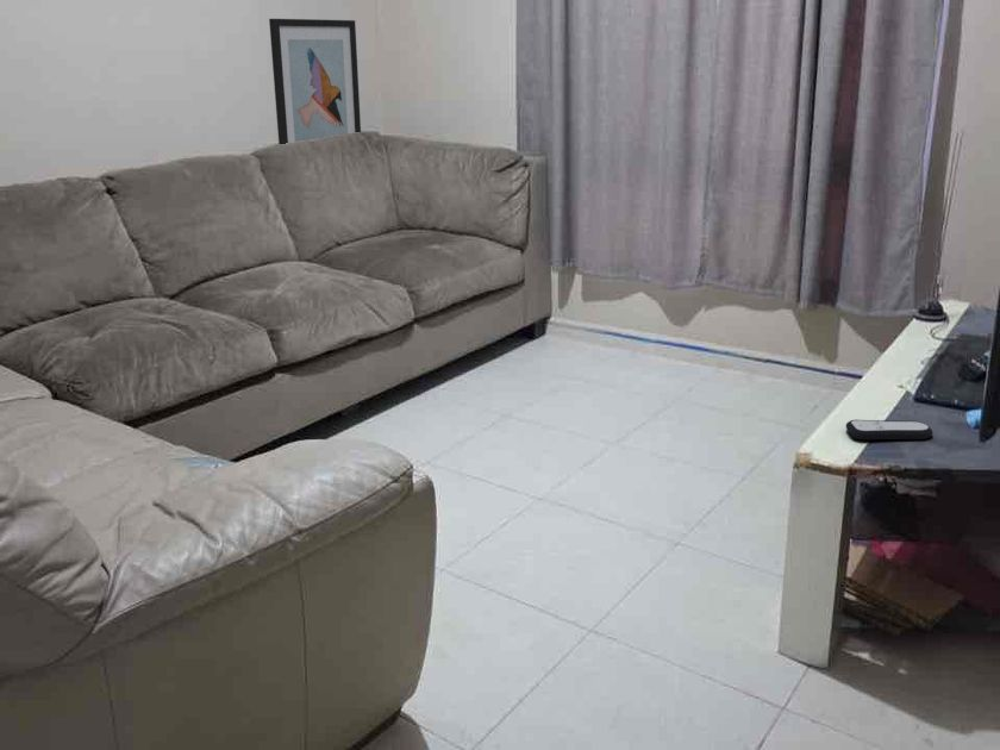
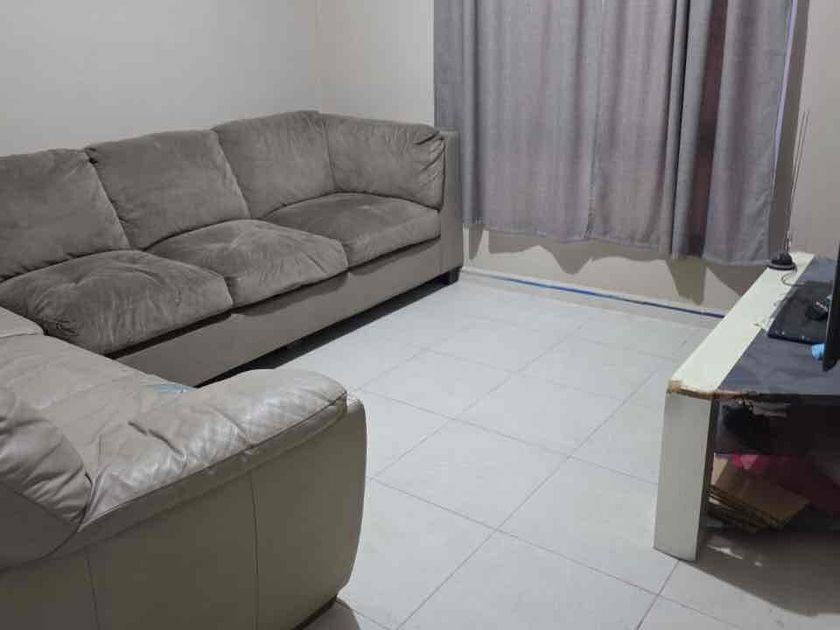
- wall art [268,18,362,145]
- remote control [845,419,933,440]
